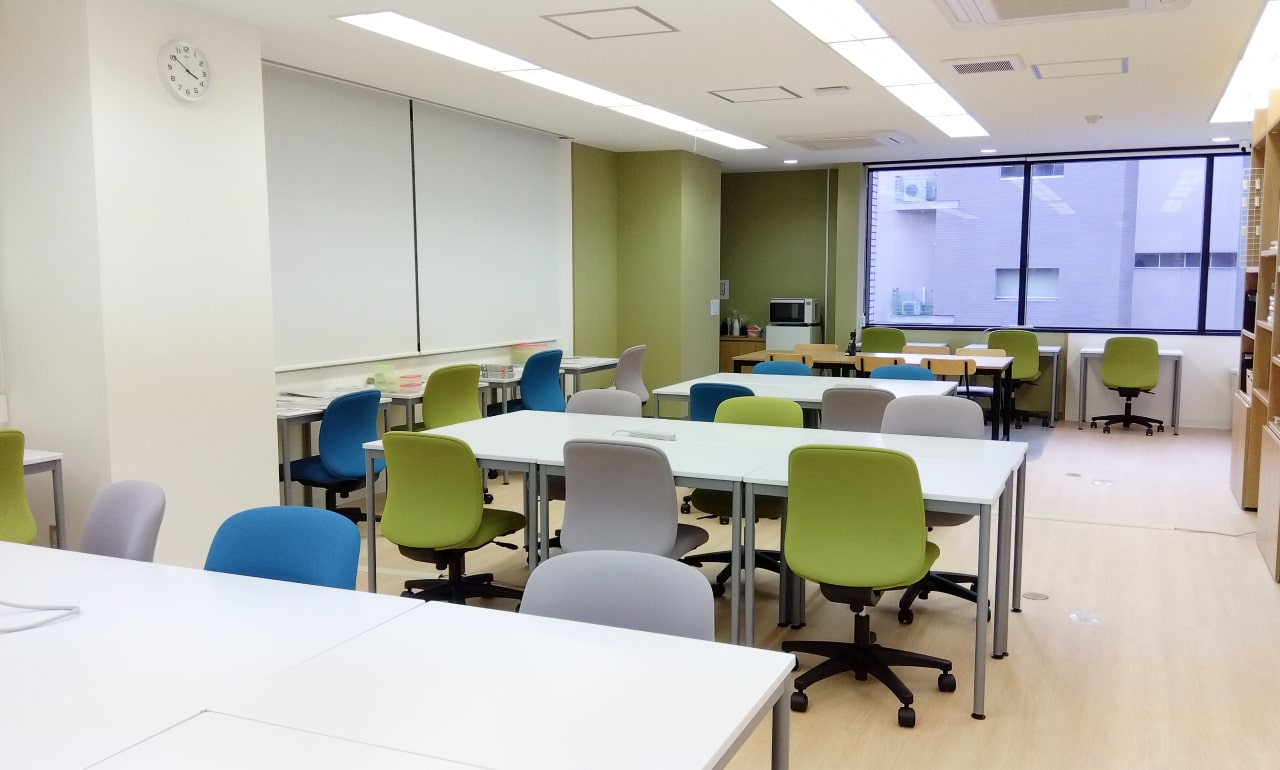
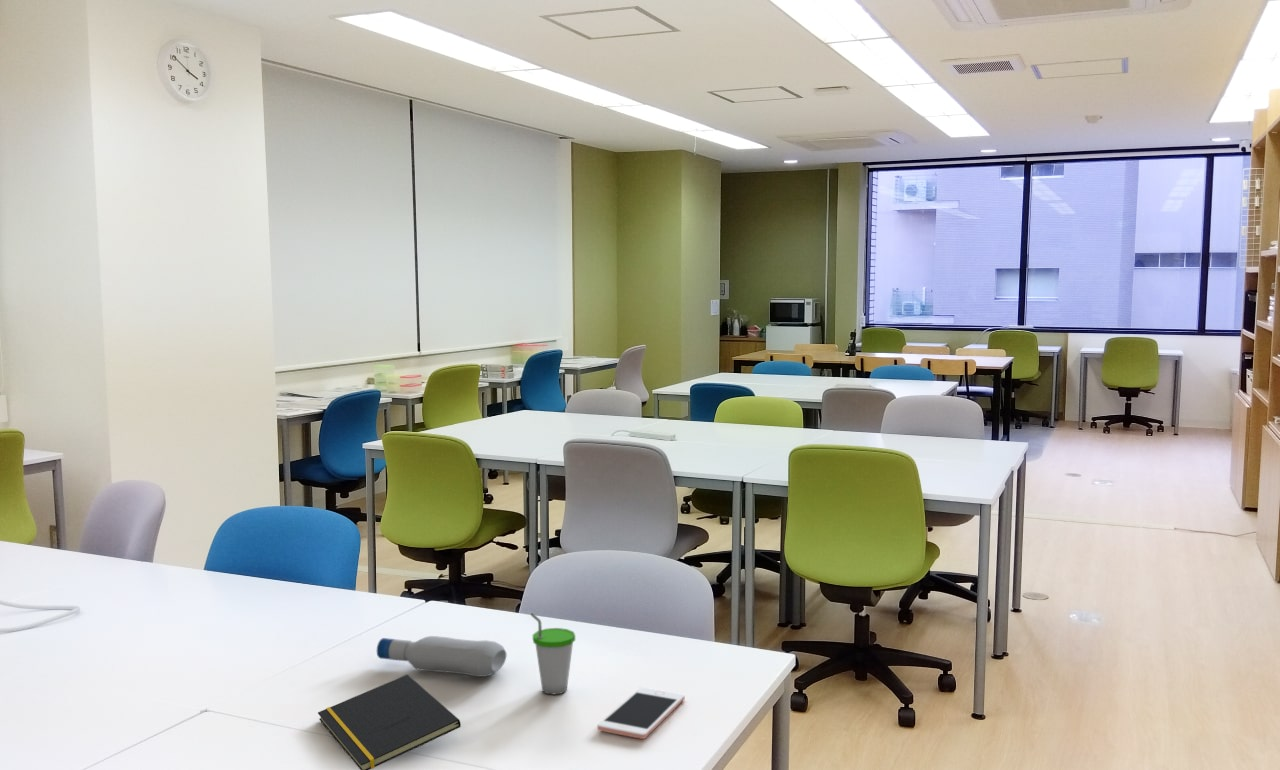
+ bottle [376,635,507,678]
+ cup [530,612,576,695]
+ cell phone [596,686,686,740]
+ notepad [317,674,462,770]
